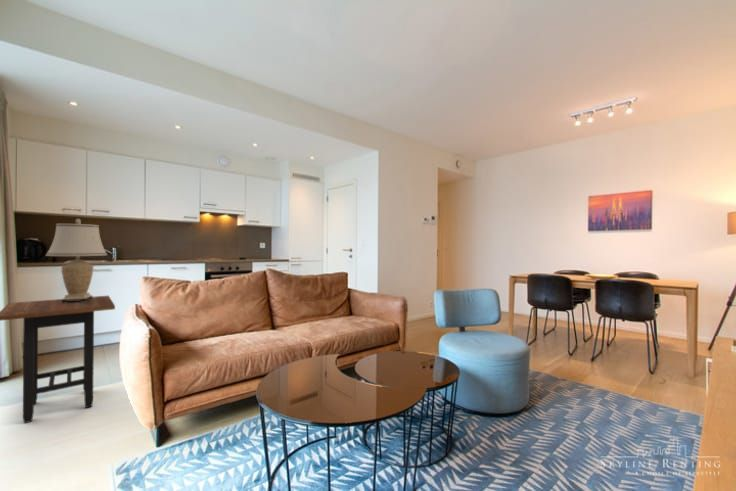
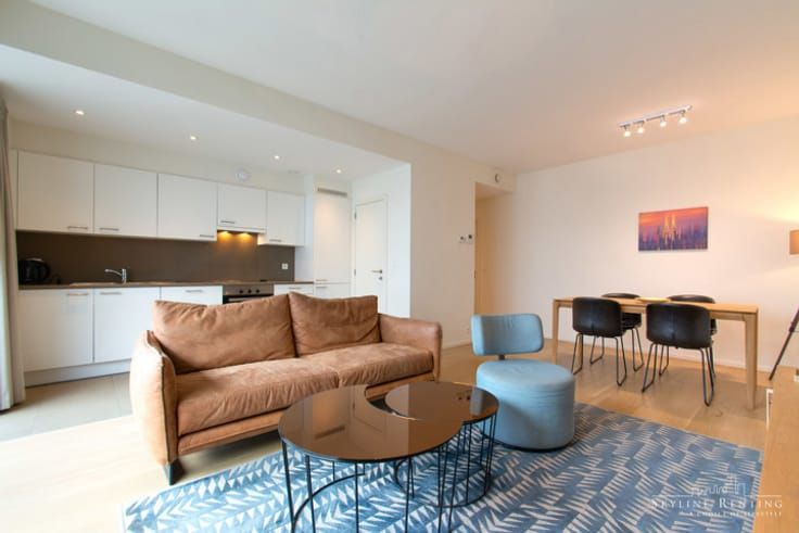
- side table [0,295,116,424]
- table lamp [45,218,108,303]
